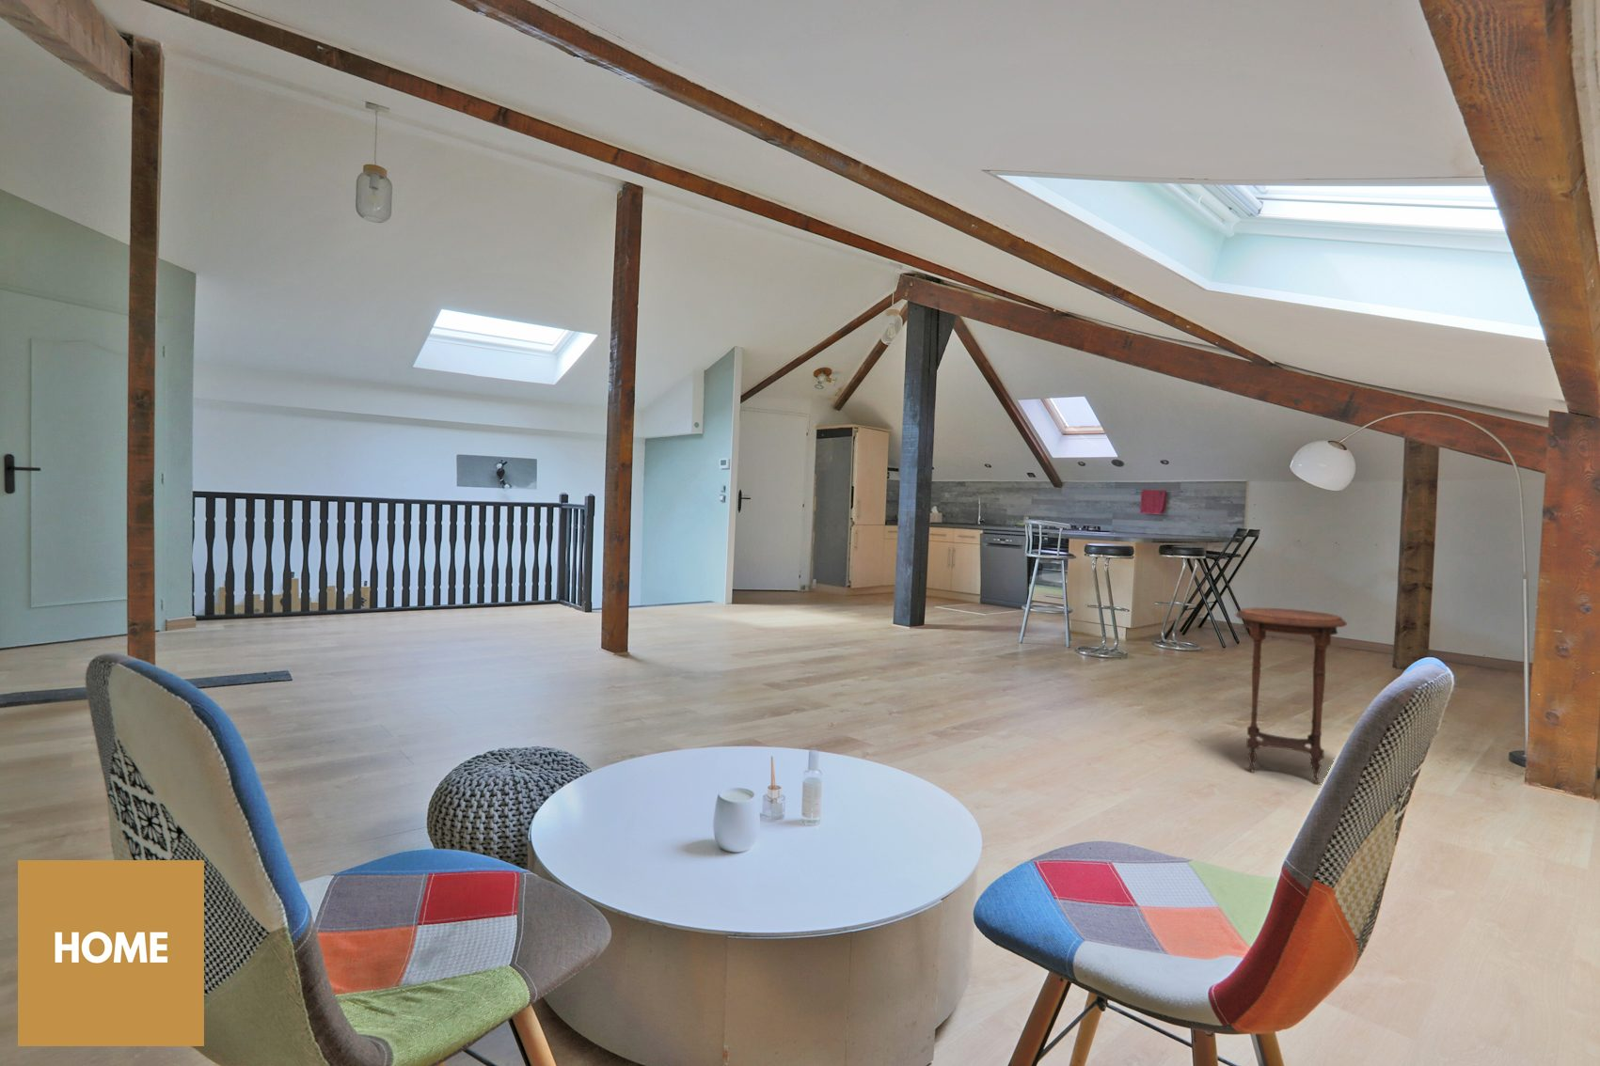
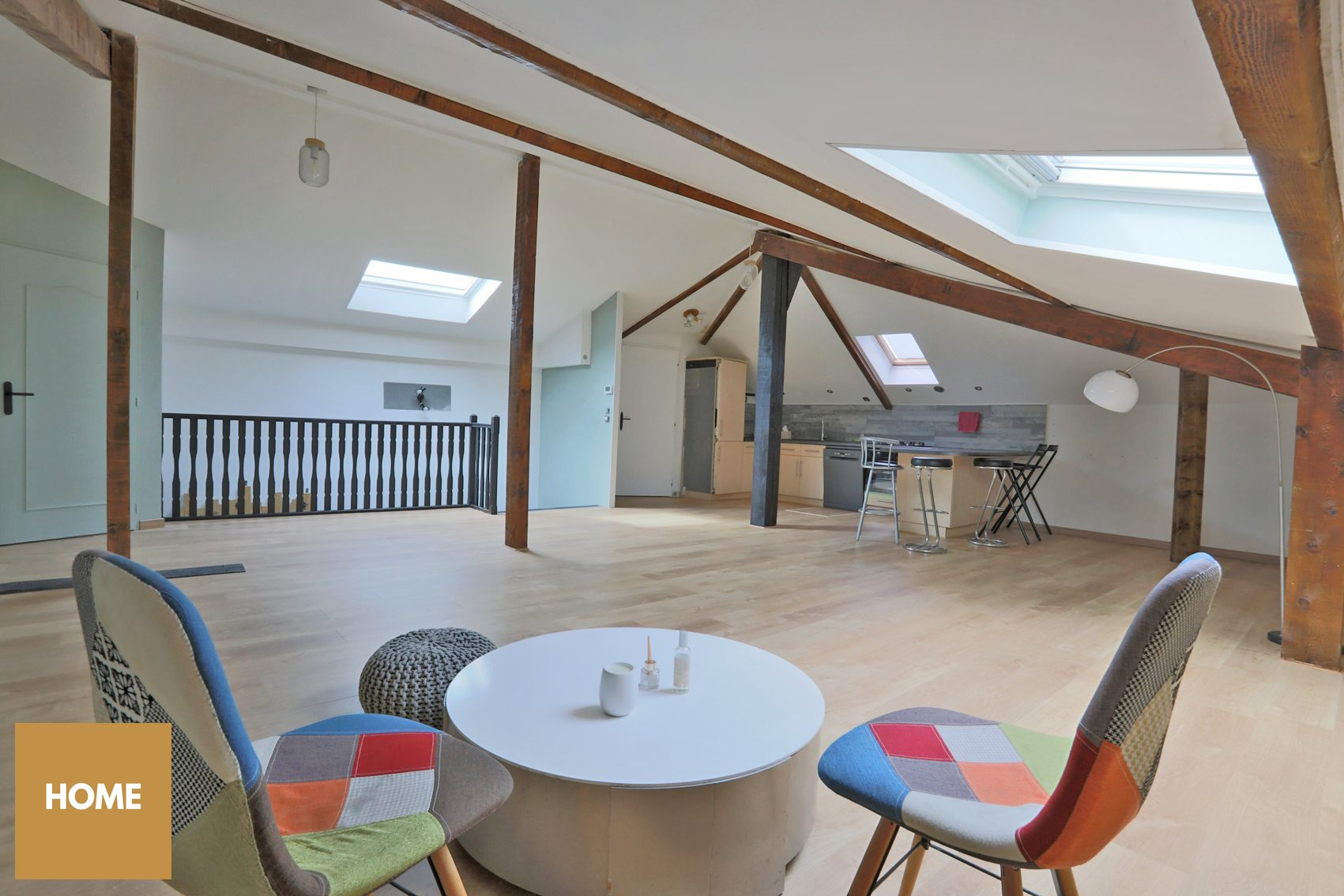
- side table [1235,607,1348,784]
